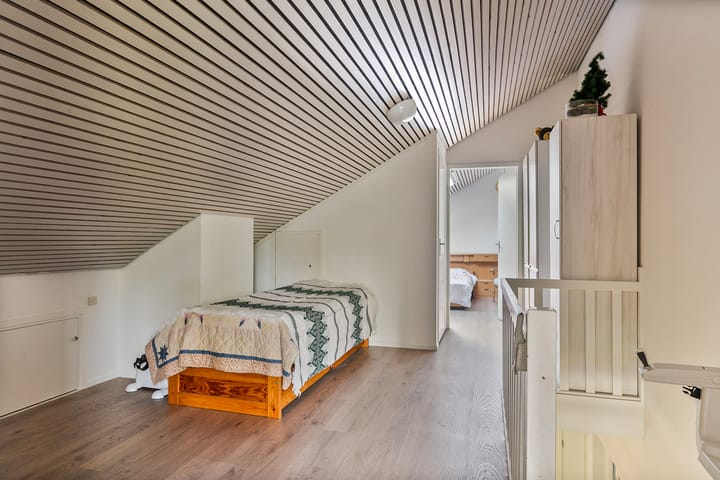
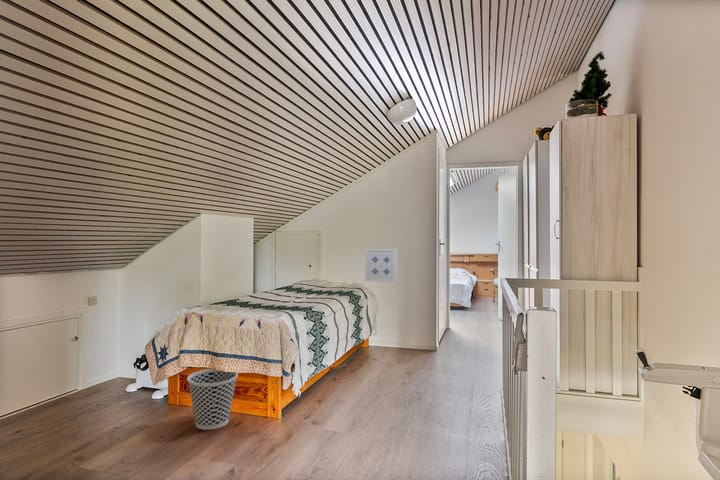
+ wall art [364,248,398,283]
+ wastebasket [186,368,239,431]
